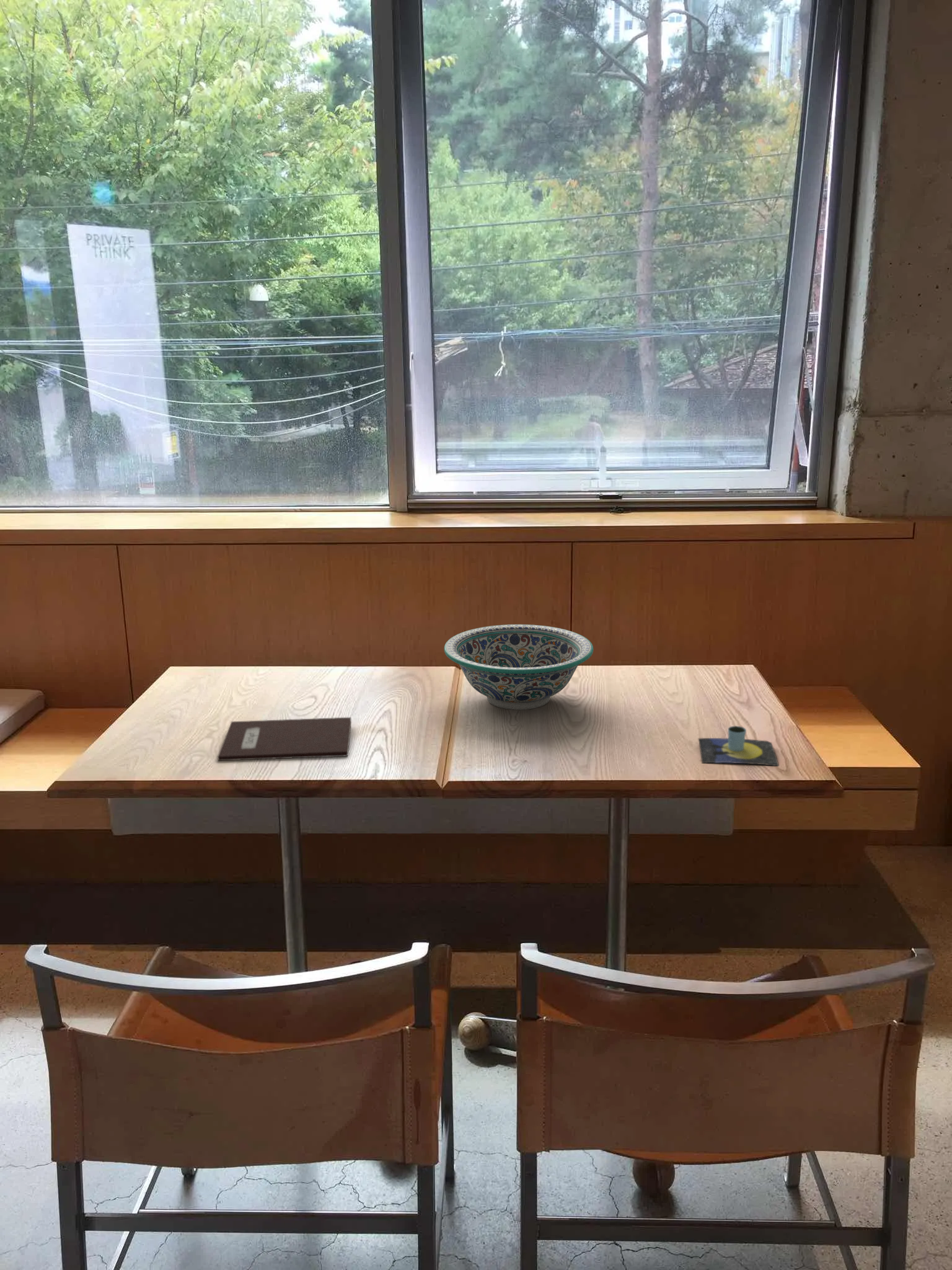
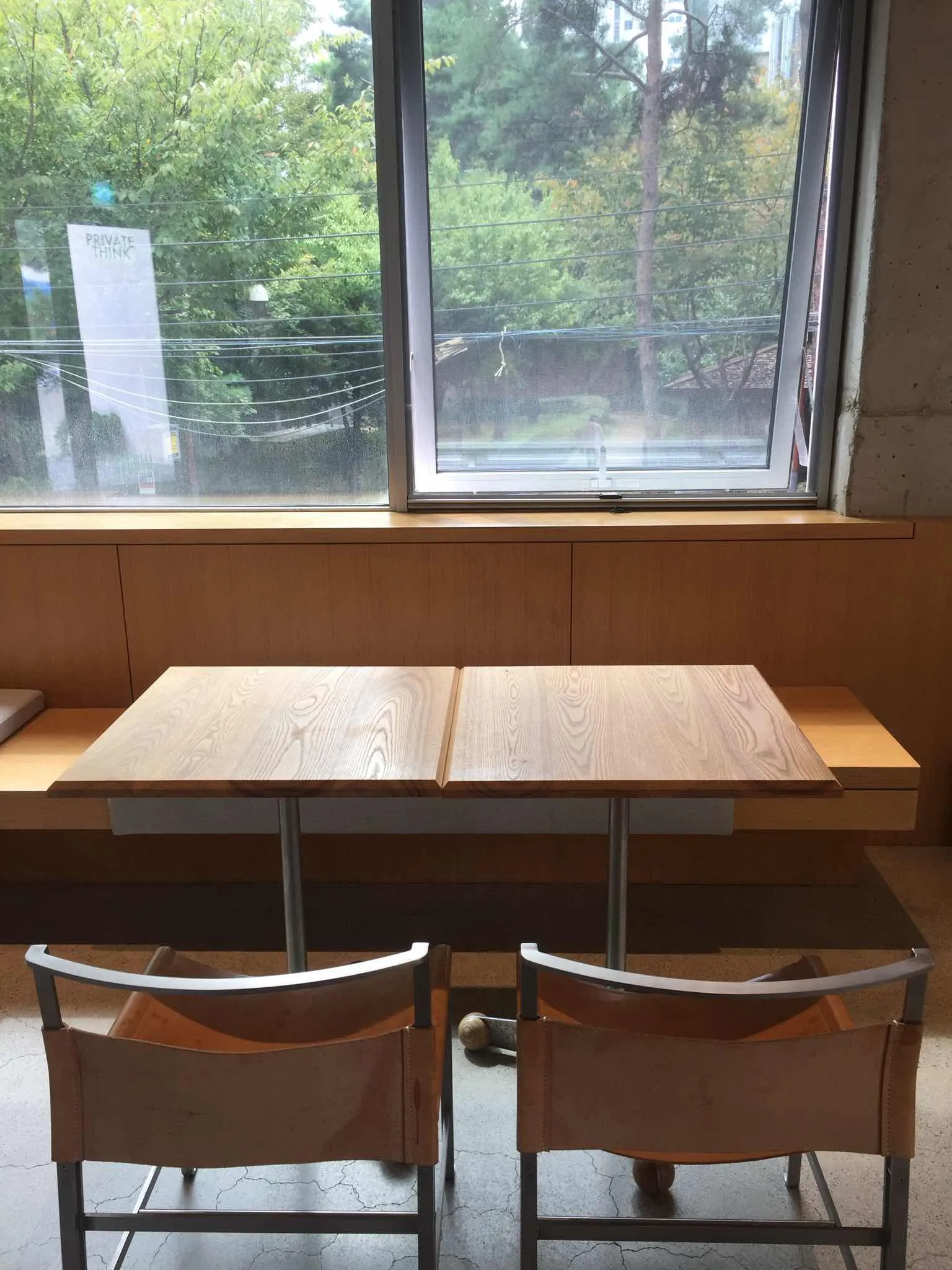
- mug [698,726,780,767]
- decorative bowl [444,624,594,711]
- notebook [217,717,352,762]
